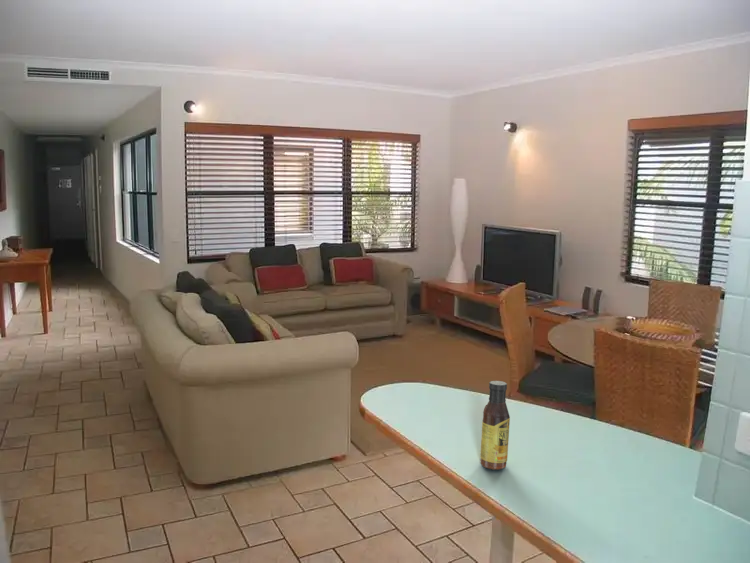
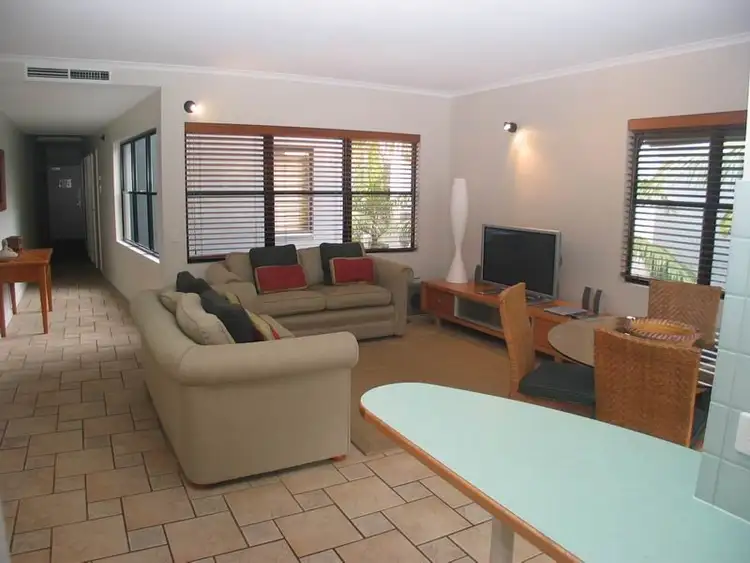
- sauce bottle [479,380,511,471]
